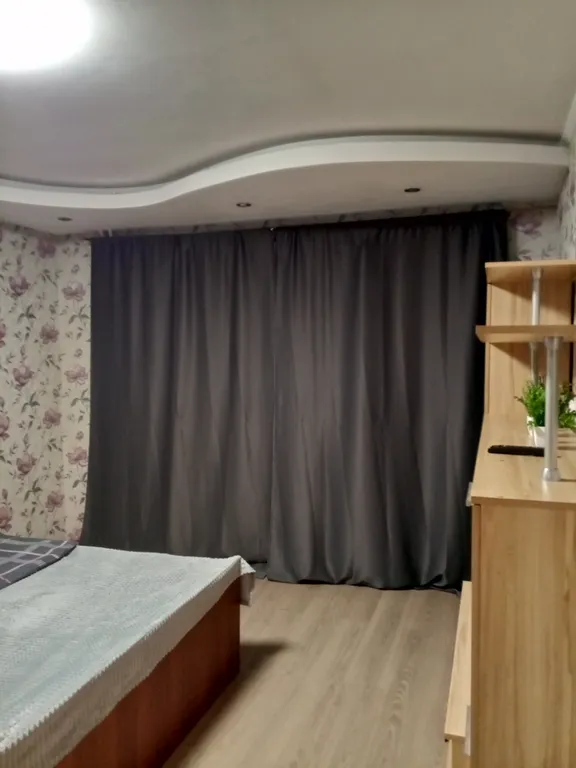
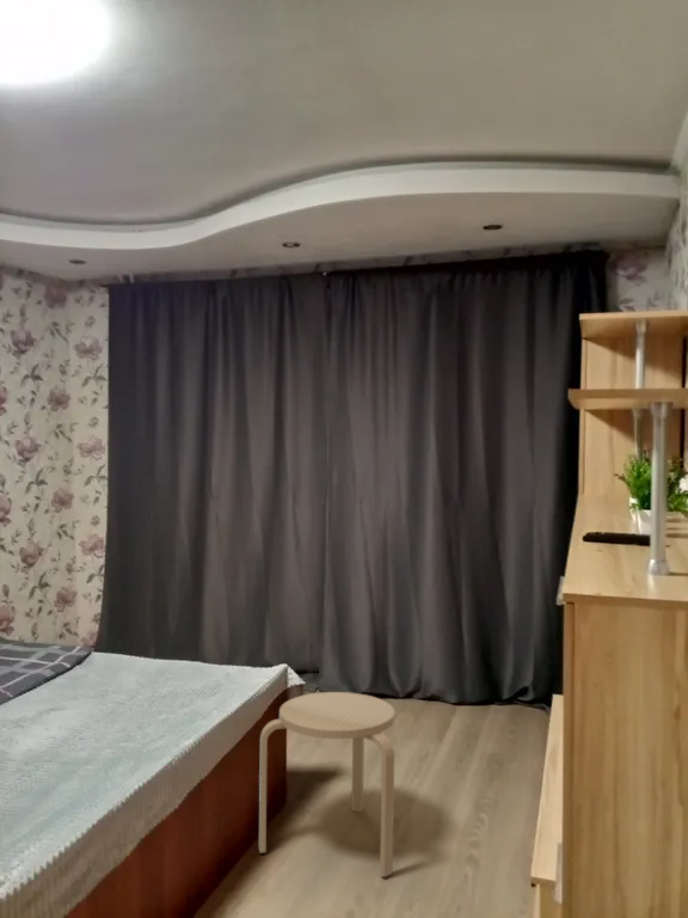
+ stool [258,691,397,879]
